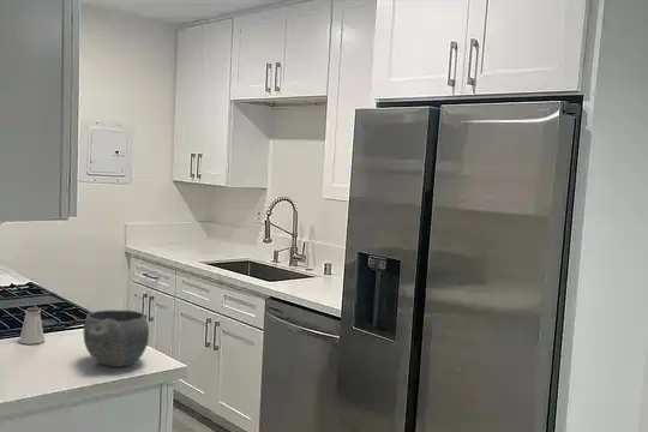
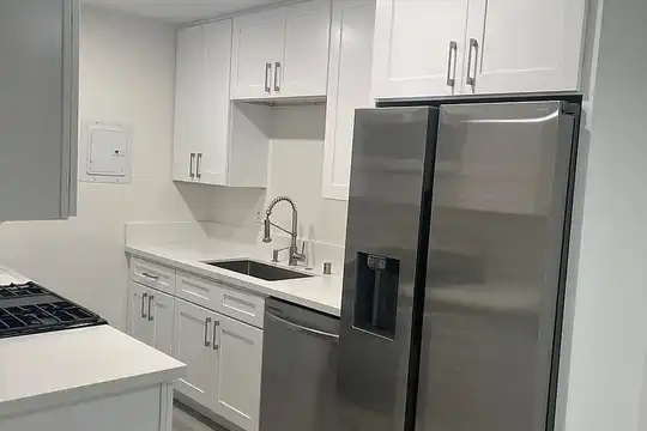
- bowl [83,308,150,367]
- saltshaker [18,306,46,346]
